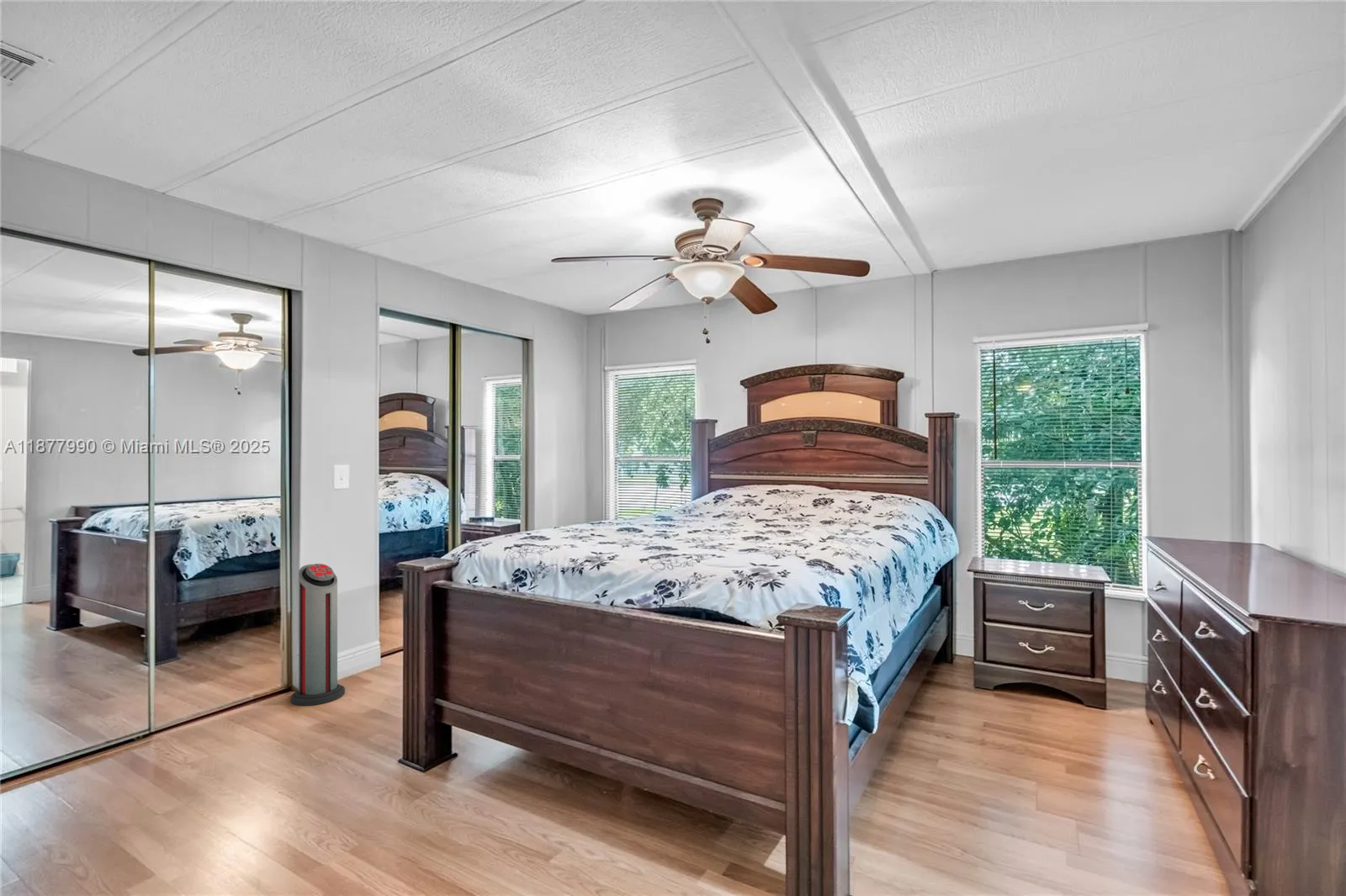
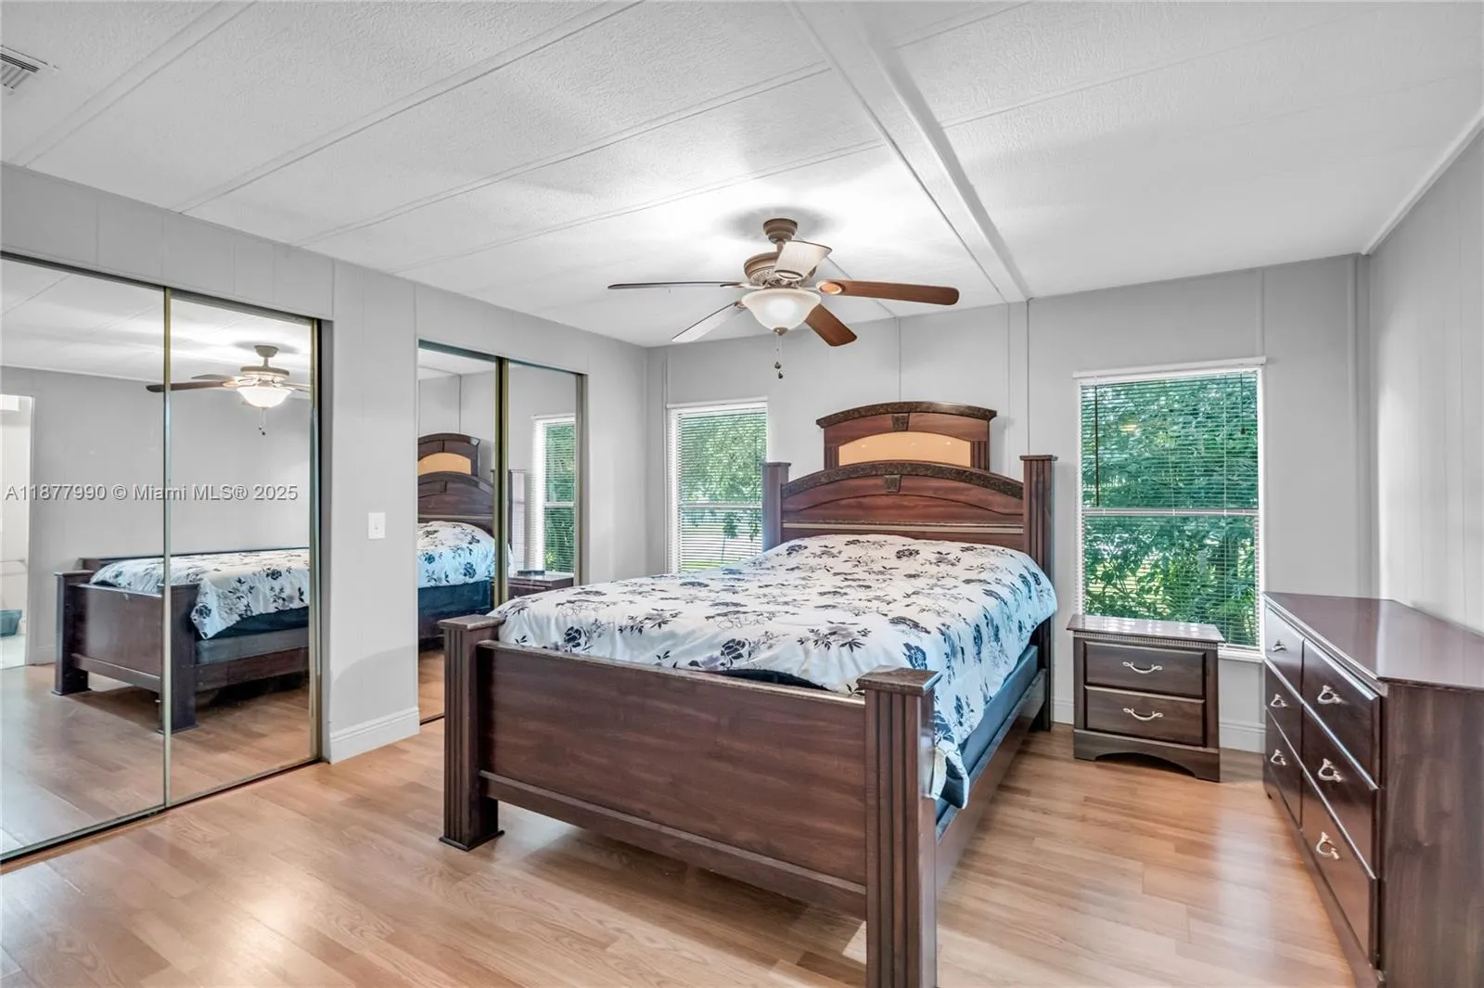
- air purifier [290,563,346,707]
